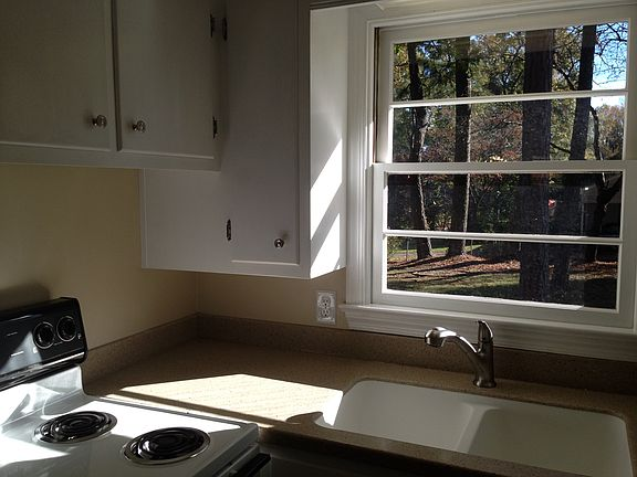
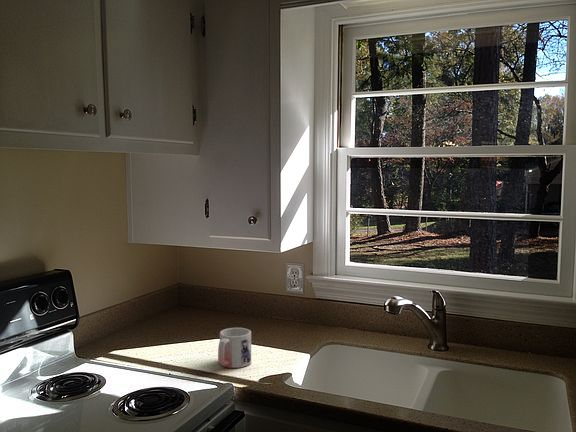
+ mug [217,327,252,369]
